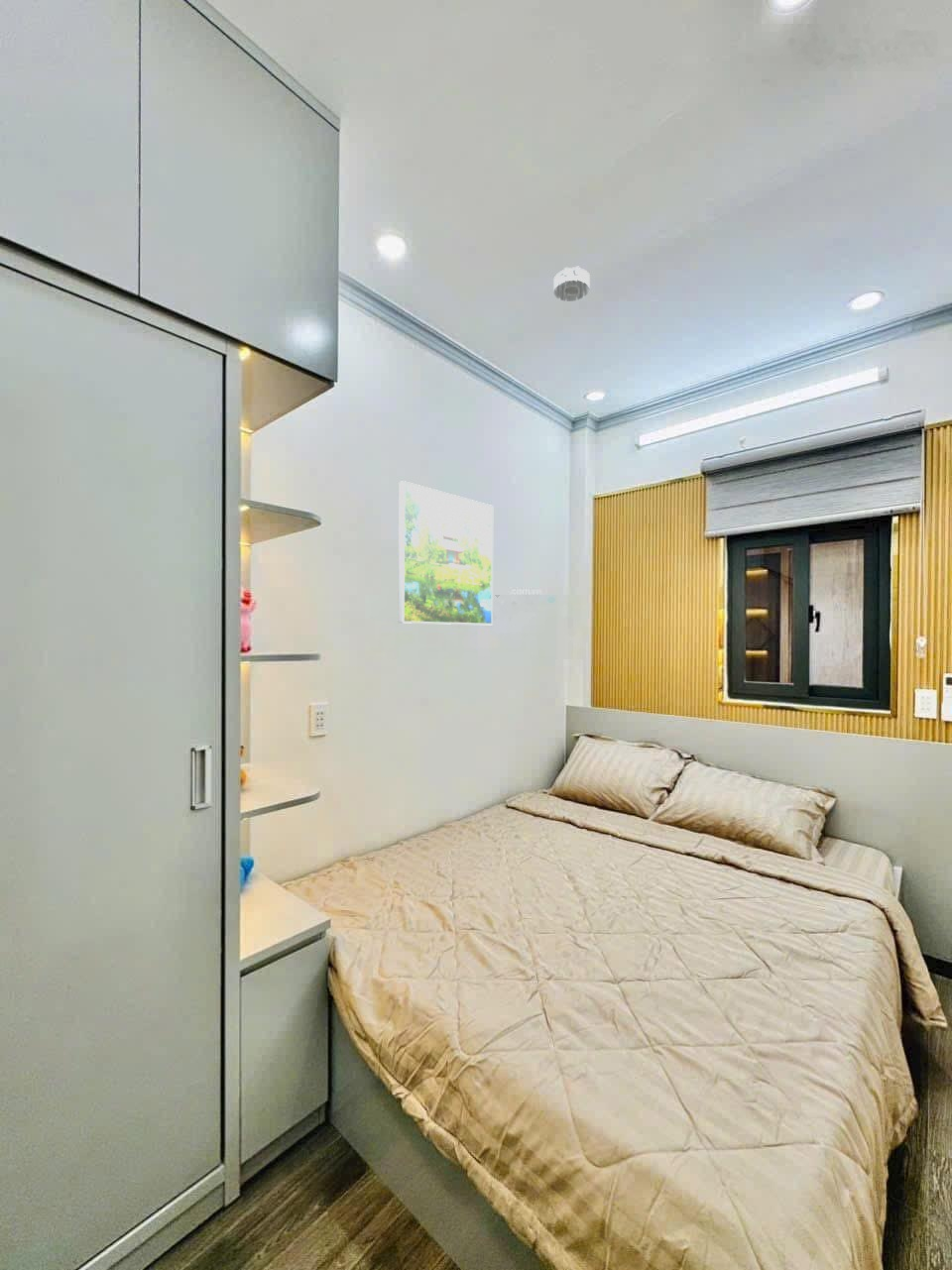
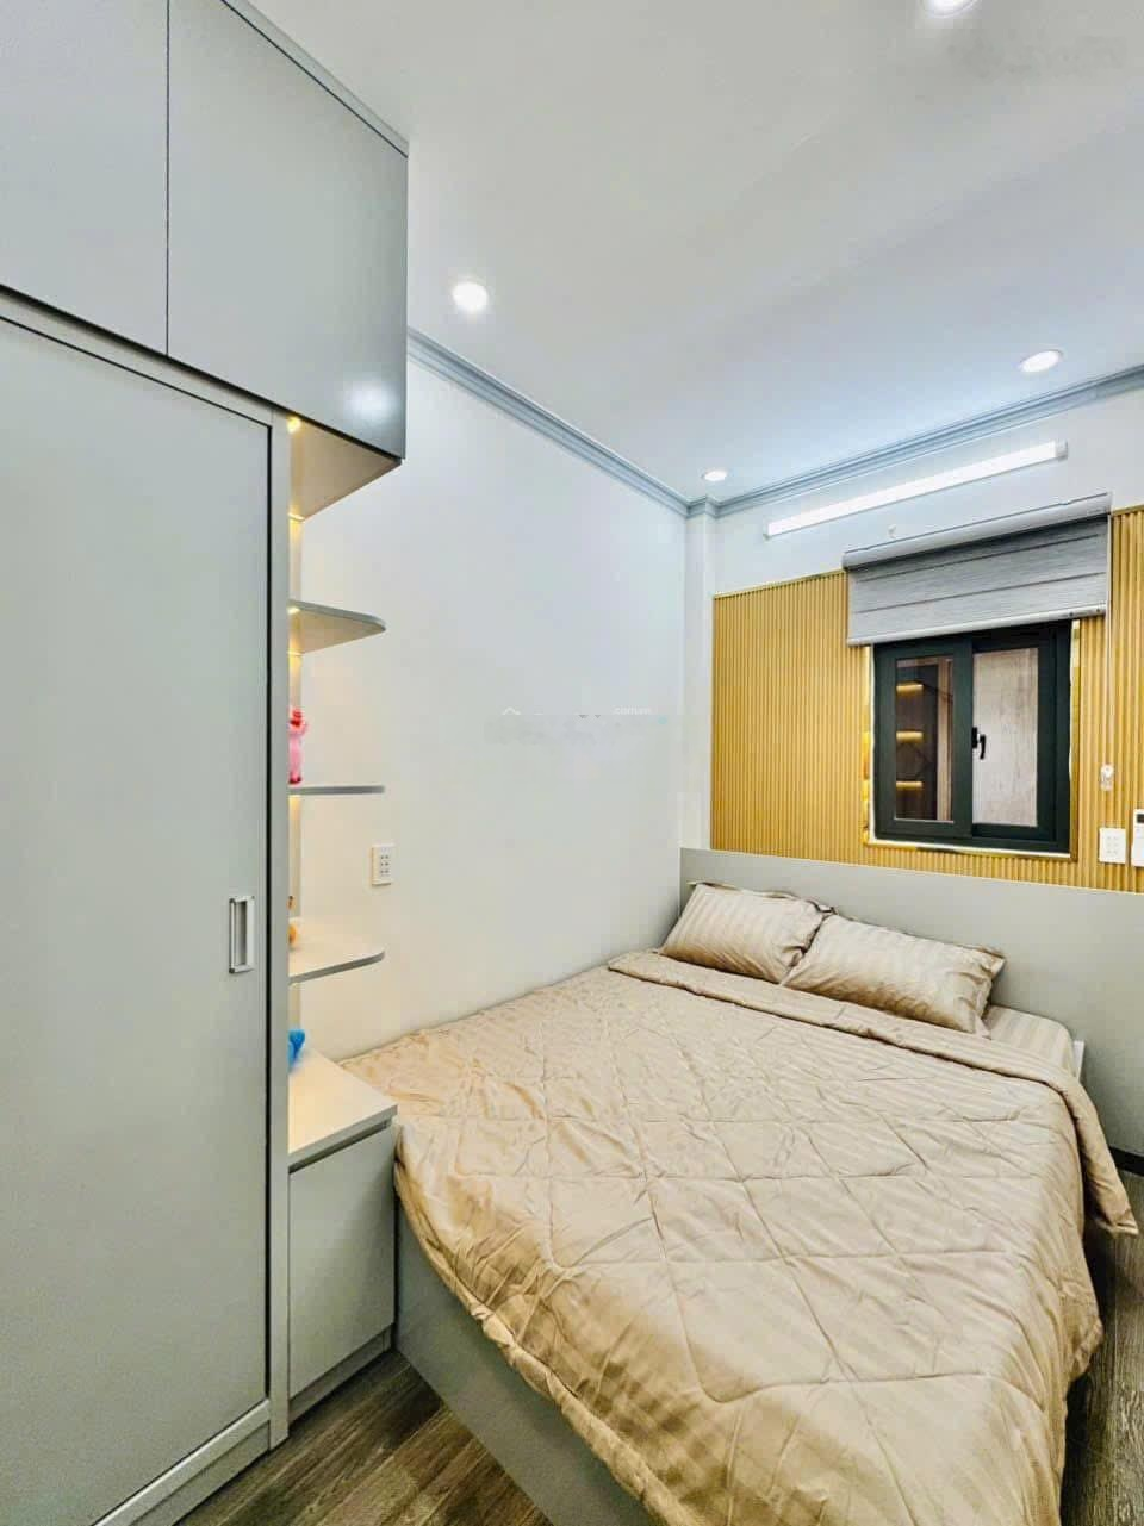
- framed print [398,480,494,626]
- smoke detector [552,266,591,302]
